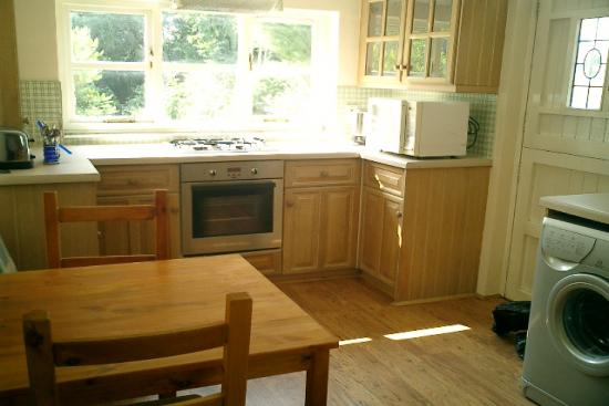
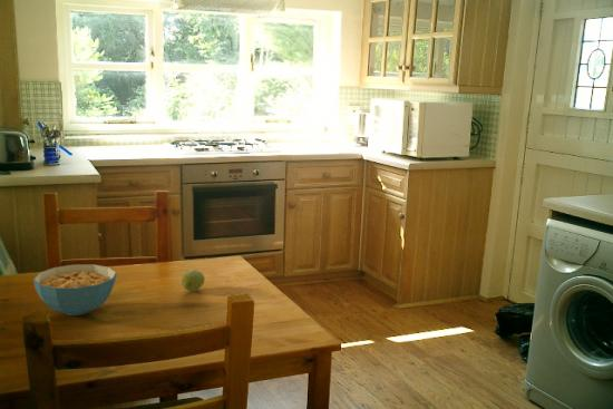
+ fruit [181,269,206,292]
+ cereal bowl [32,263,118,317]
